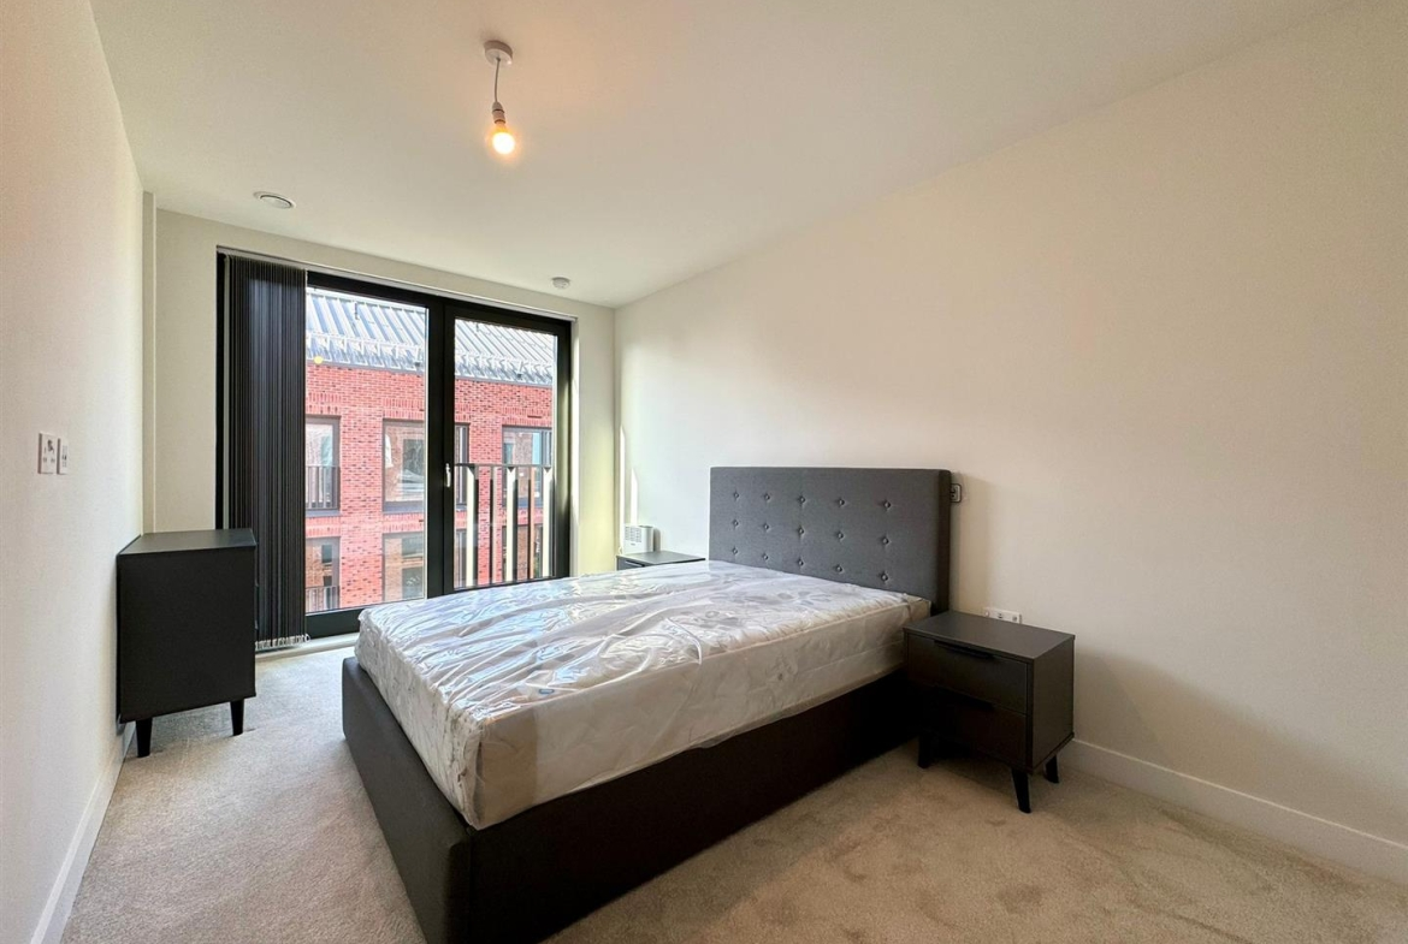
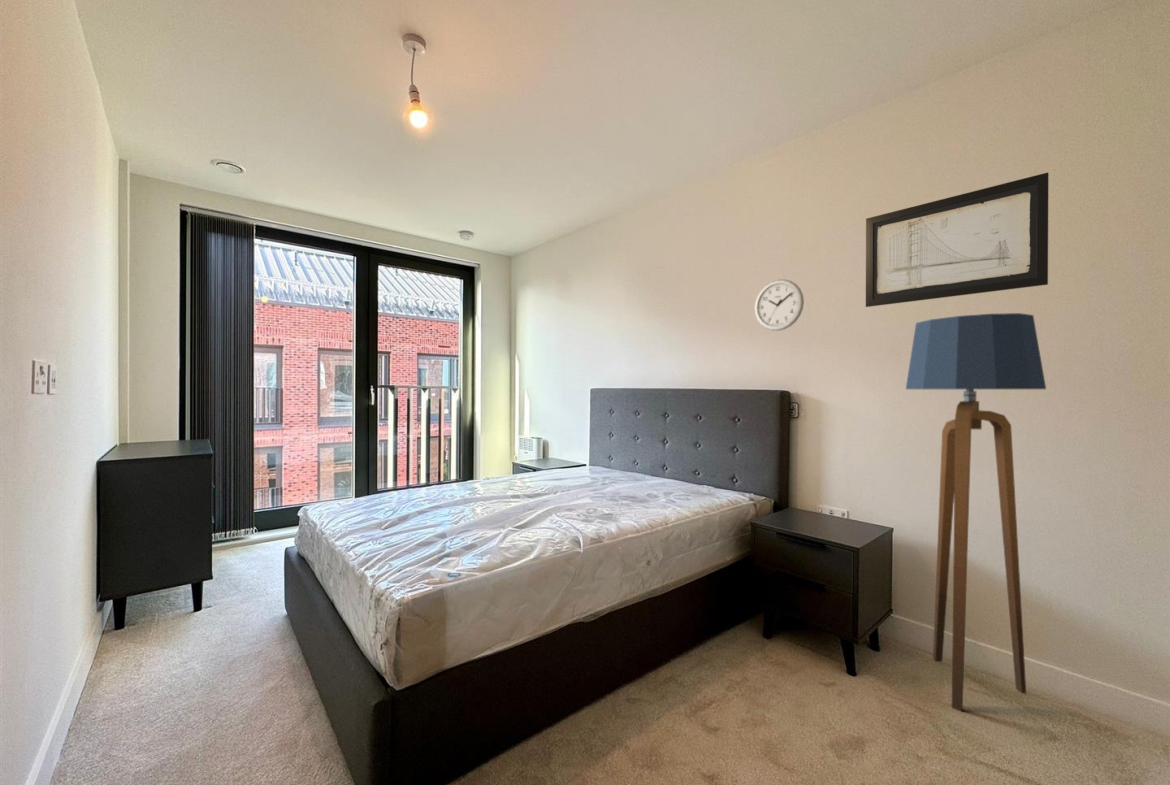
+ wall art [865,172,1050,308]
+ wall clock [753,278,805,332]
+ floor lamp [905,312,1047,713]
